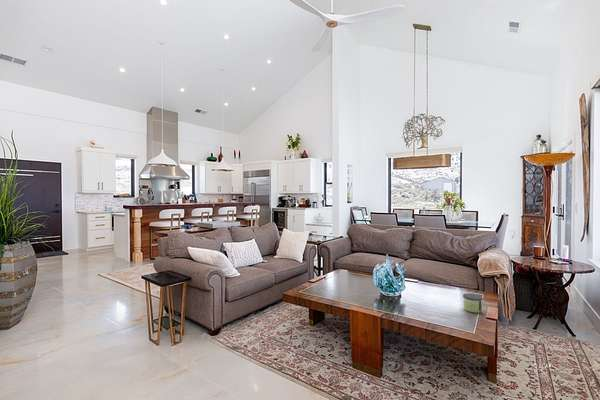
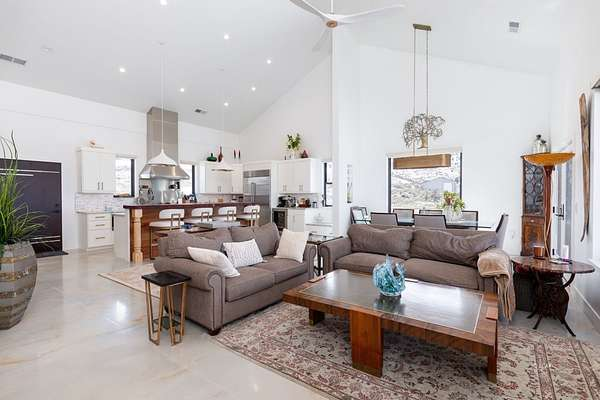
- candle [462,293,484,314]
